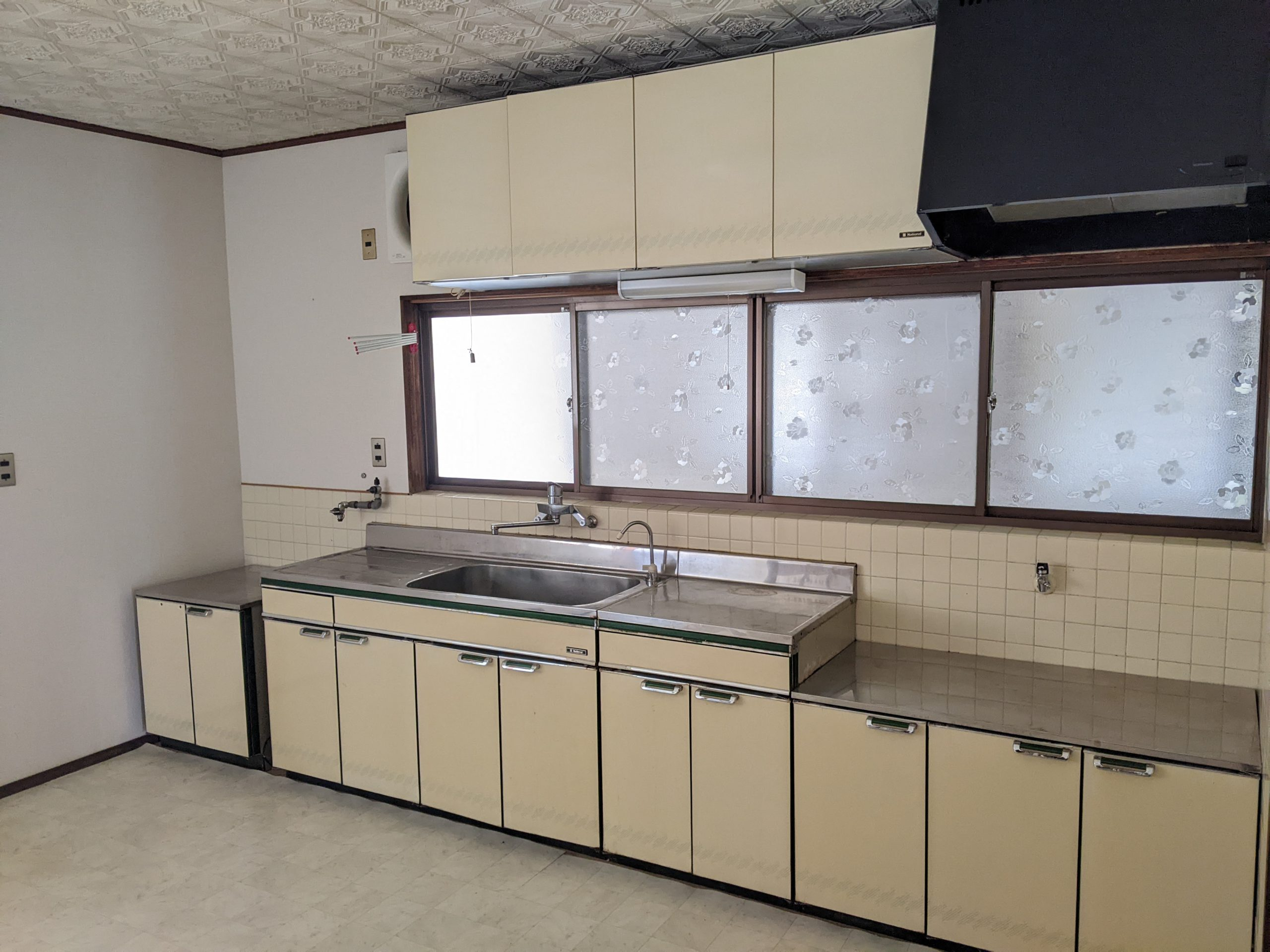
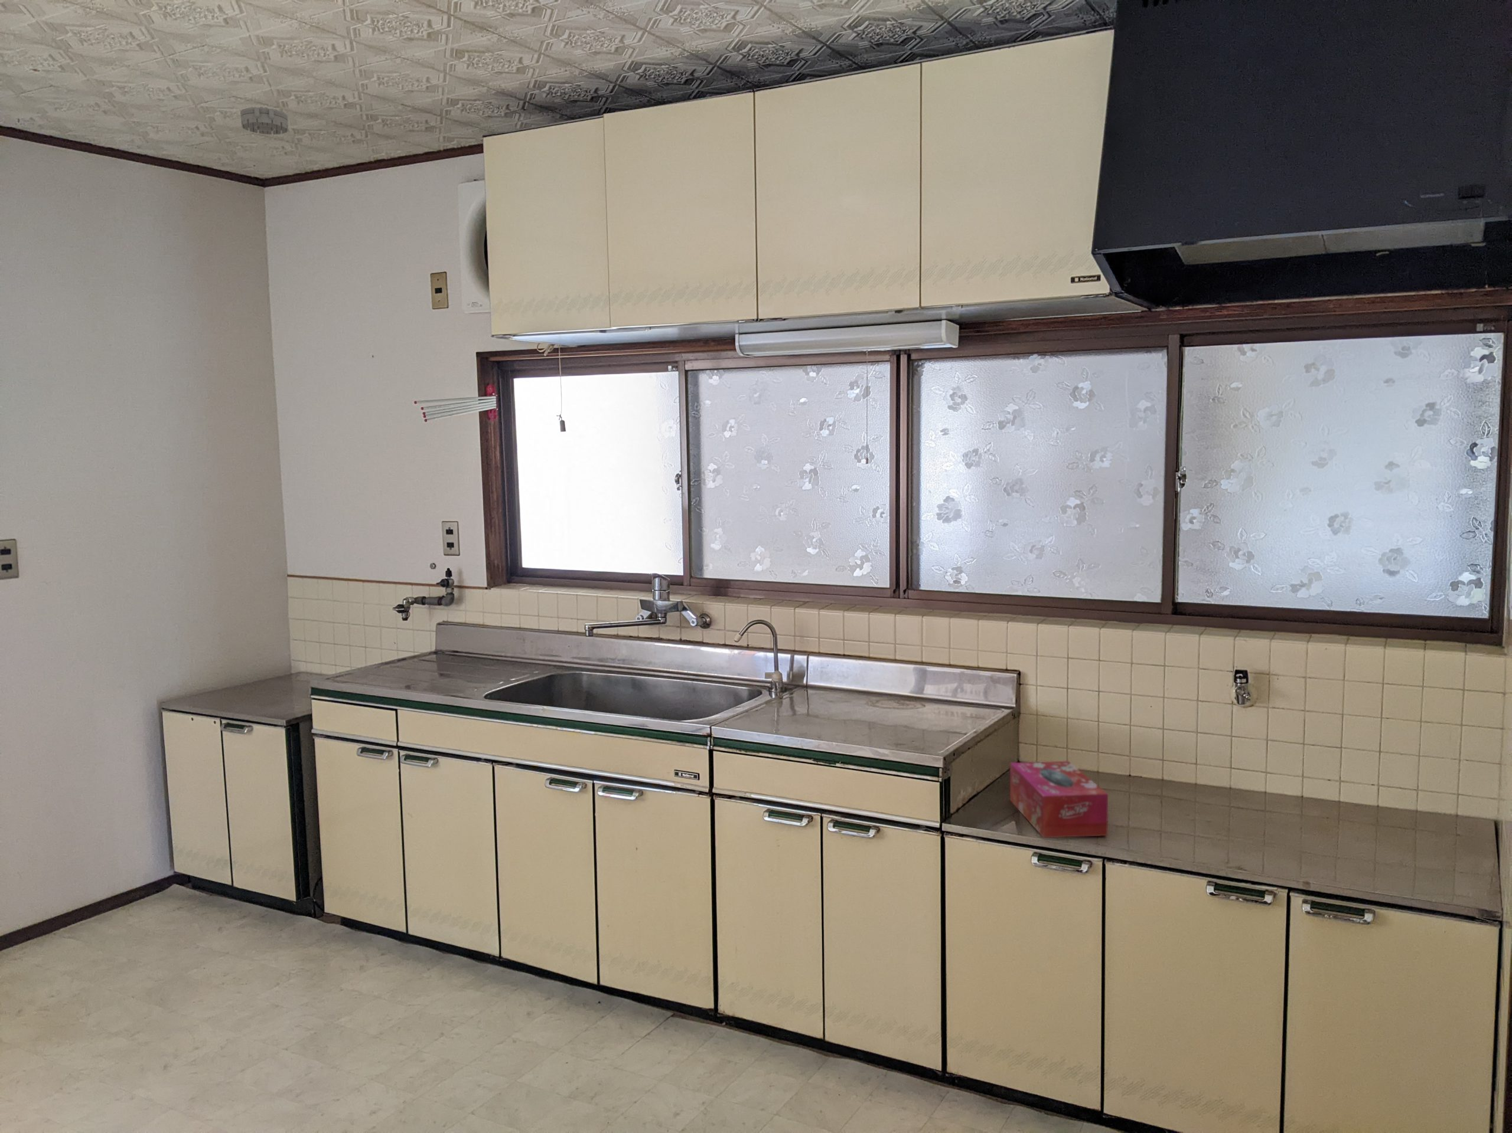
+ smoke detector [239,106,289,136]
+ tissue box [1010,760,1108,839]
